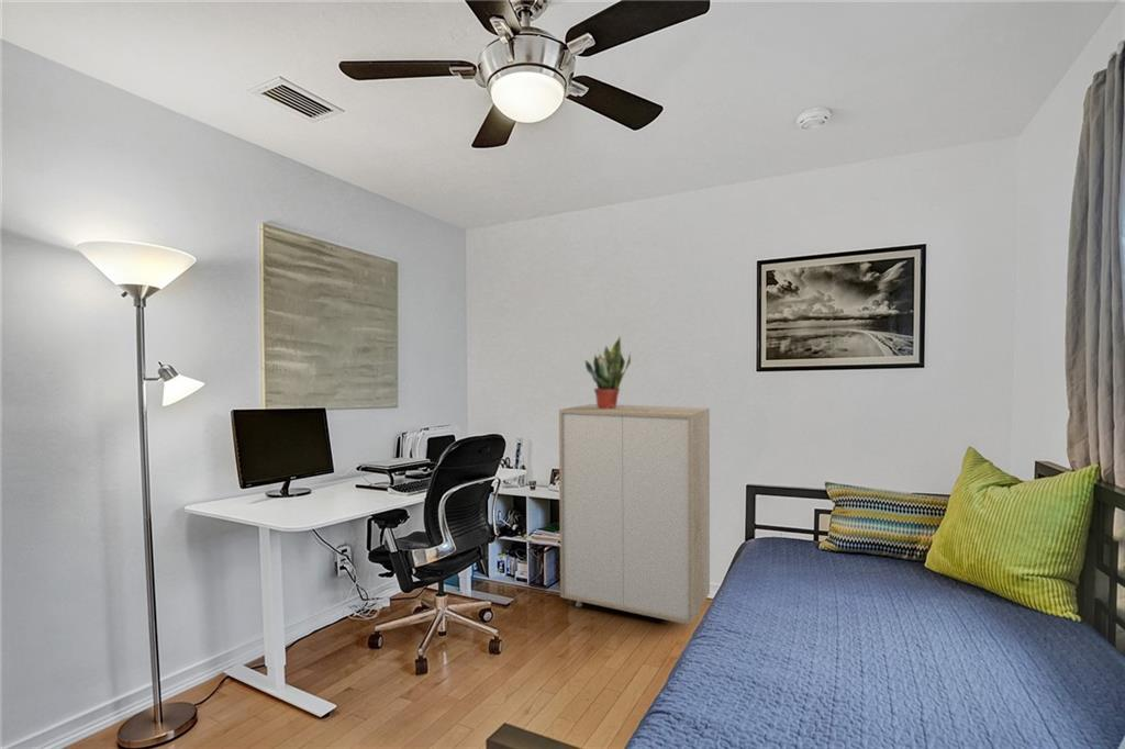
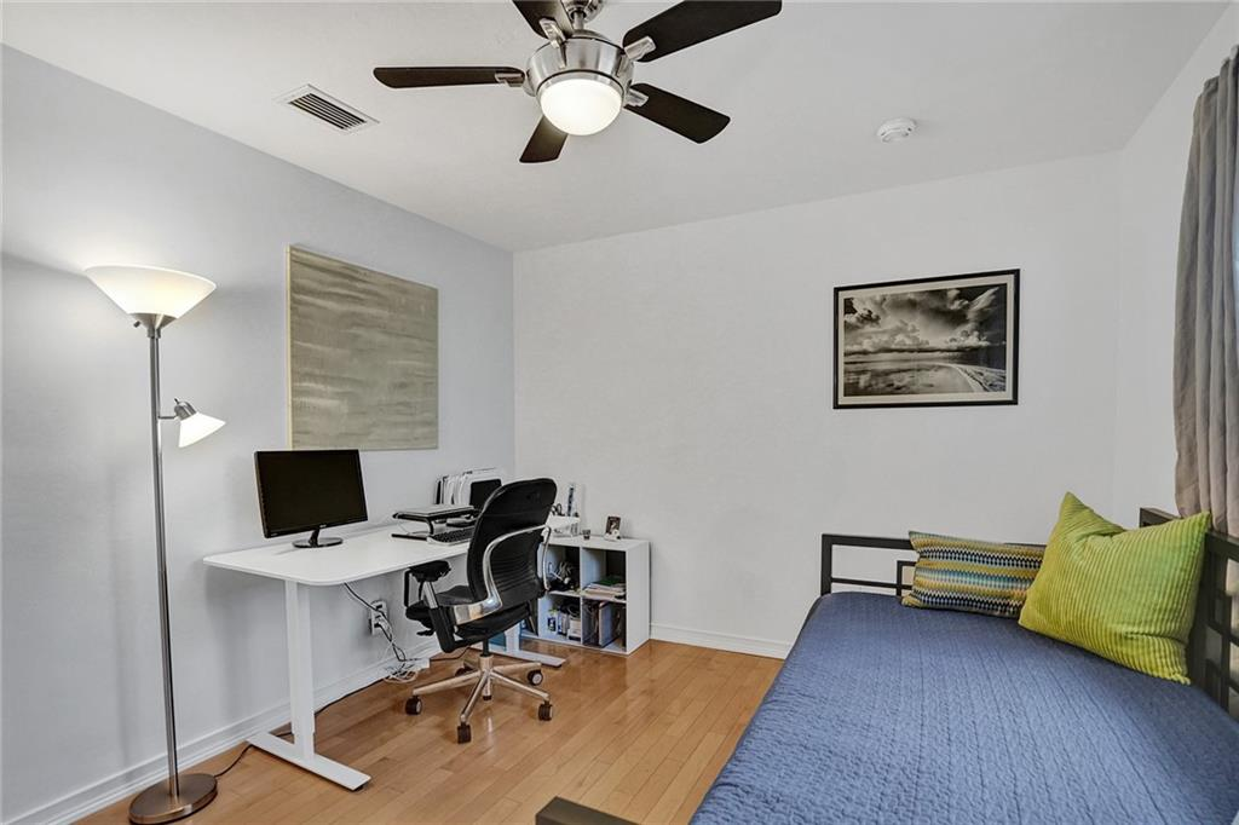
- potted plant [584,335,632,410]
- storage cabinet [558,403,711,627]
